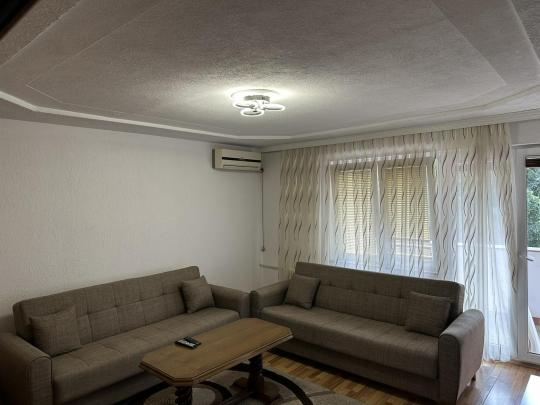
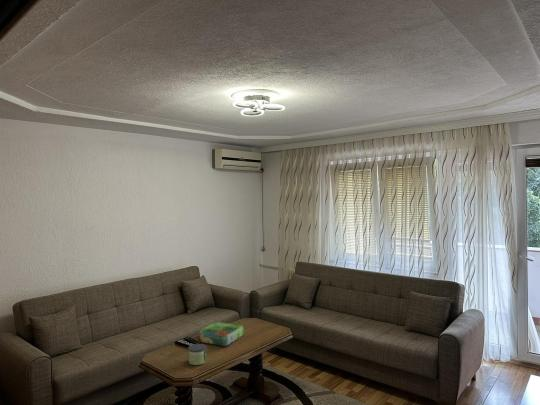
+ candle [187,343,208,366]
+ board game [198,321,245,347]
